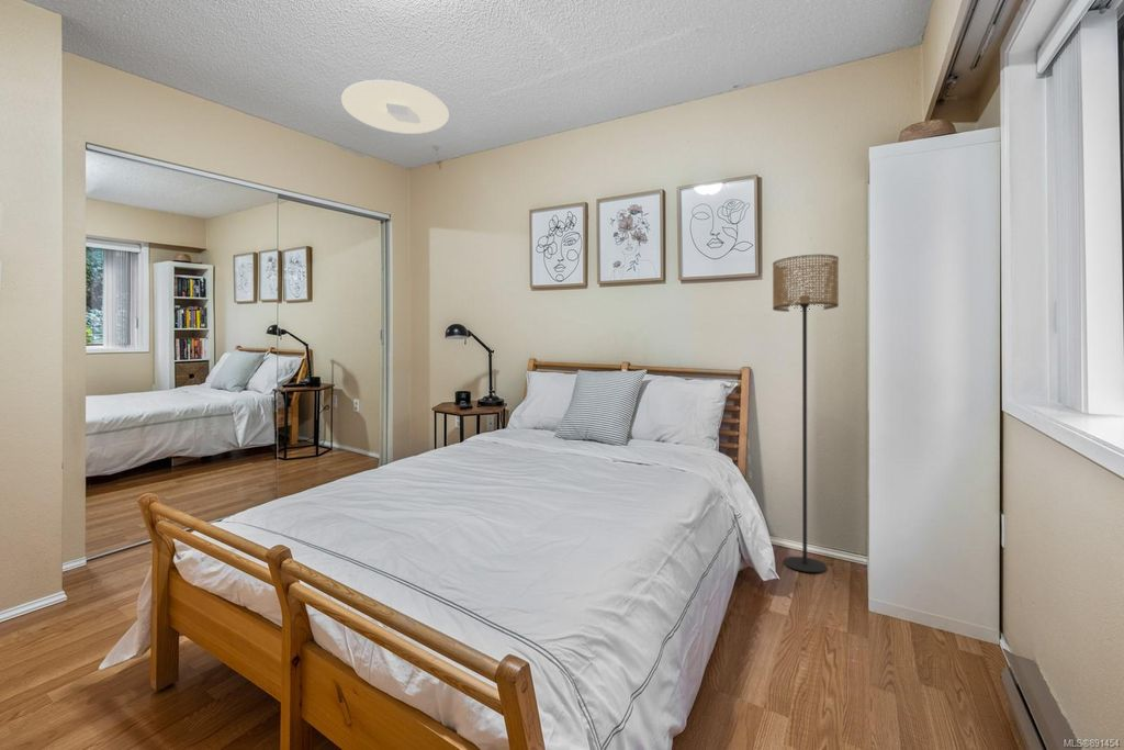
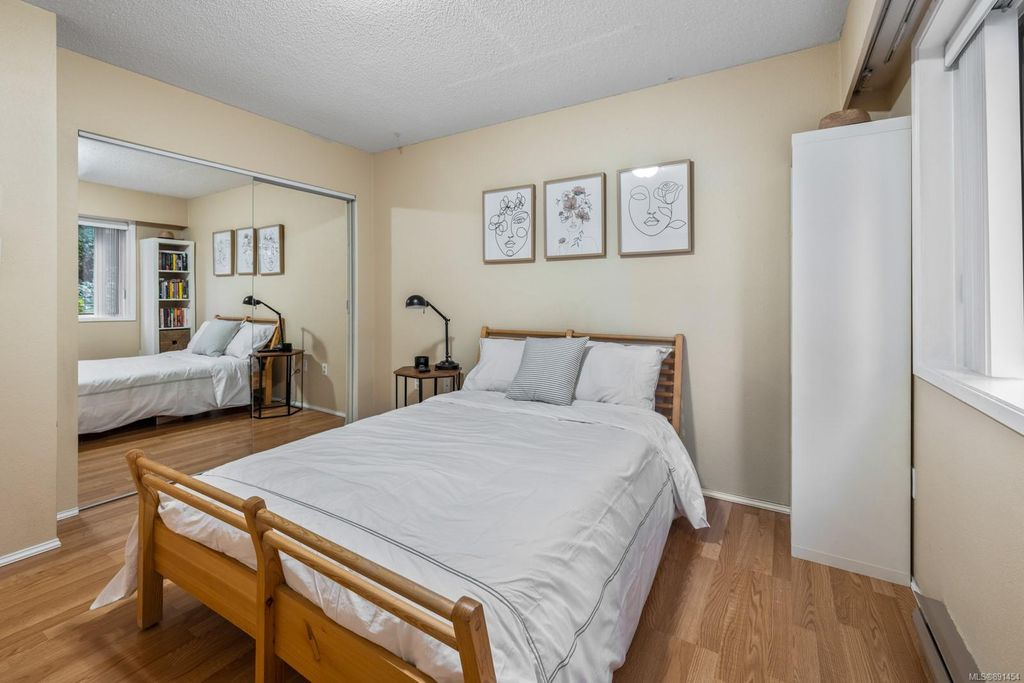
- floor lamp [772,254,840,573]
- ceiling light [340,79,450,135]
